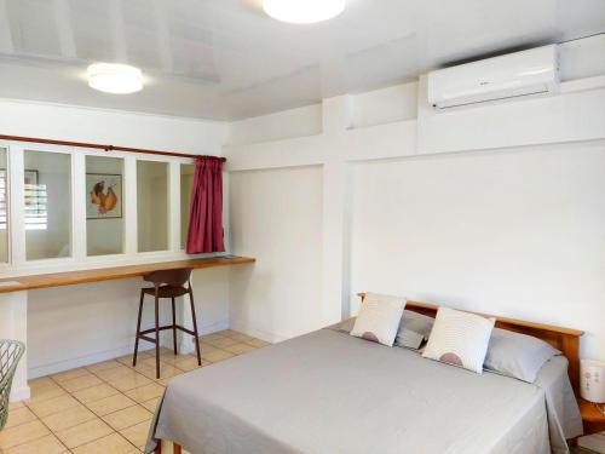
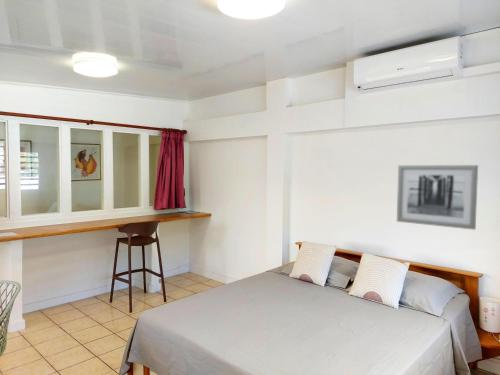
+ wall art [396,164,479,231]
